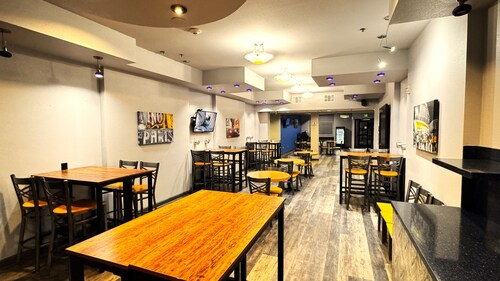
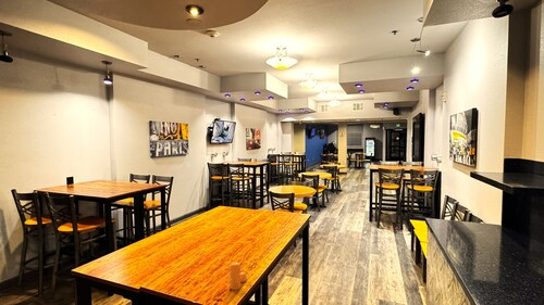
+ pepper shaker [228,262,248,291]
